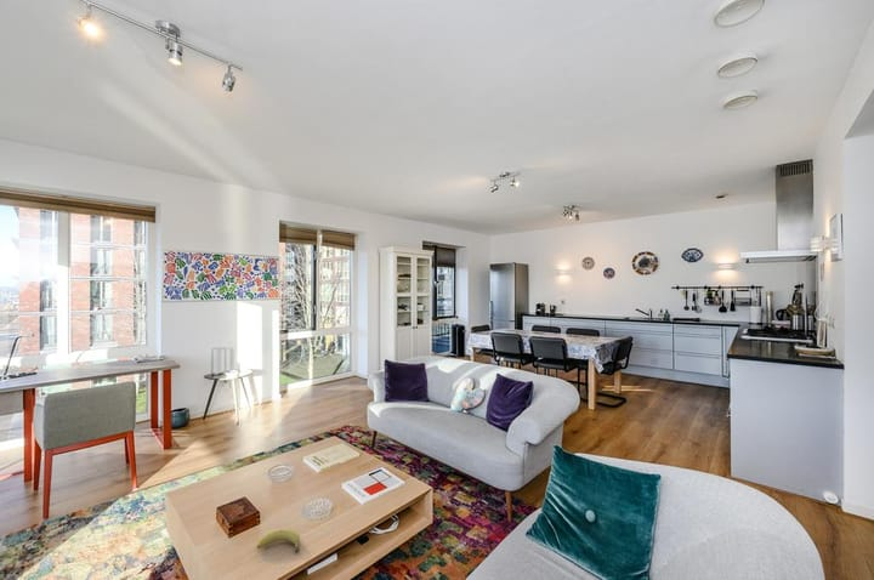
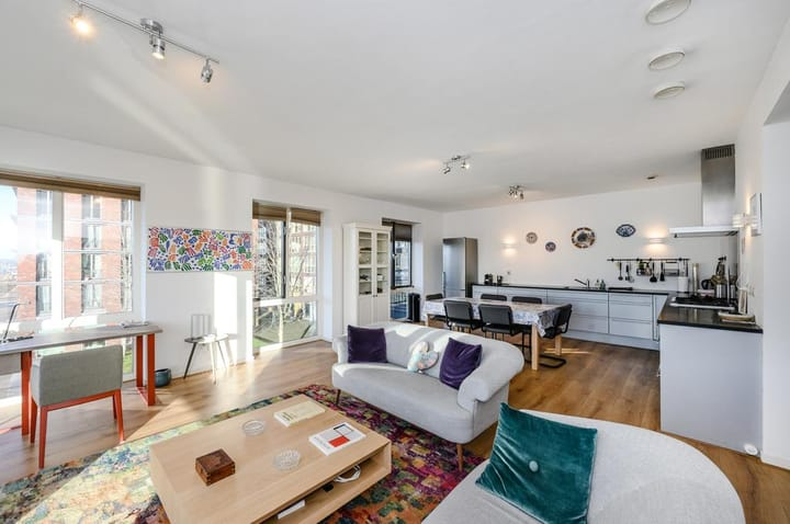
- fruit [256,528,301,555]
